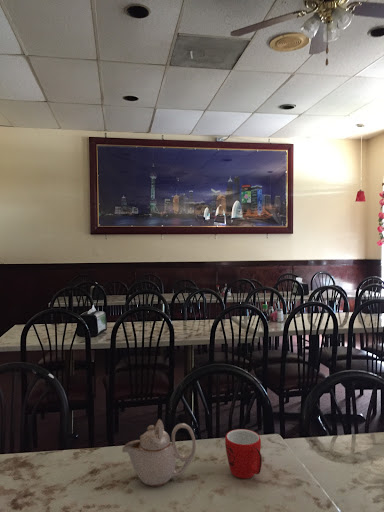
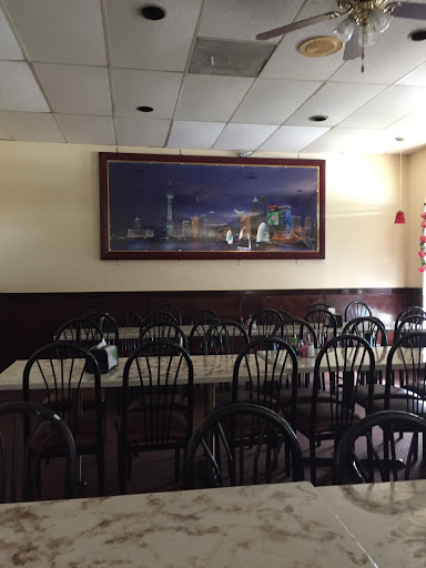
- mug [224,428,263,479]
- teapot [121,418,197,488]
